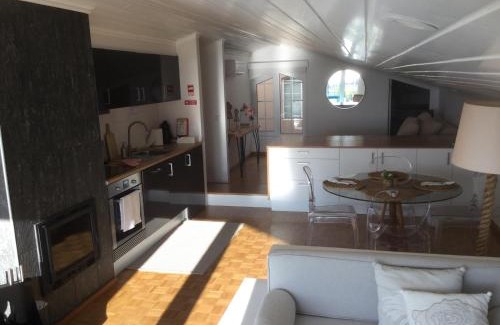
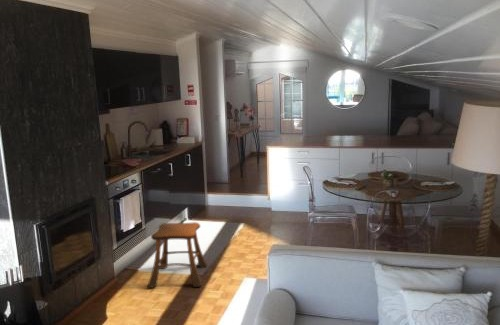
+ stool [146,221,209,289]
